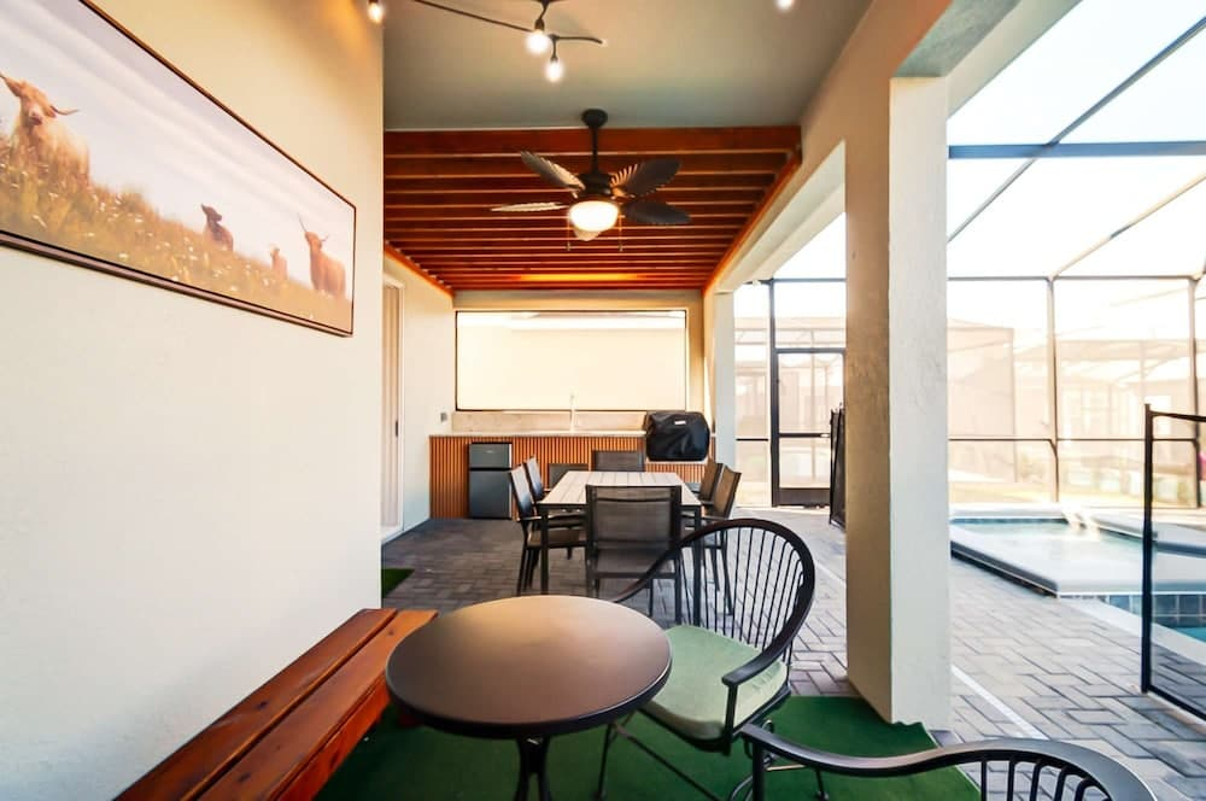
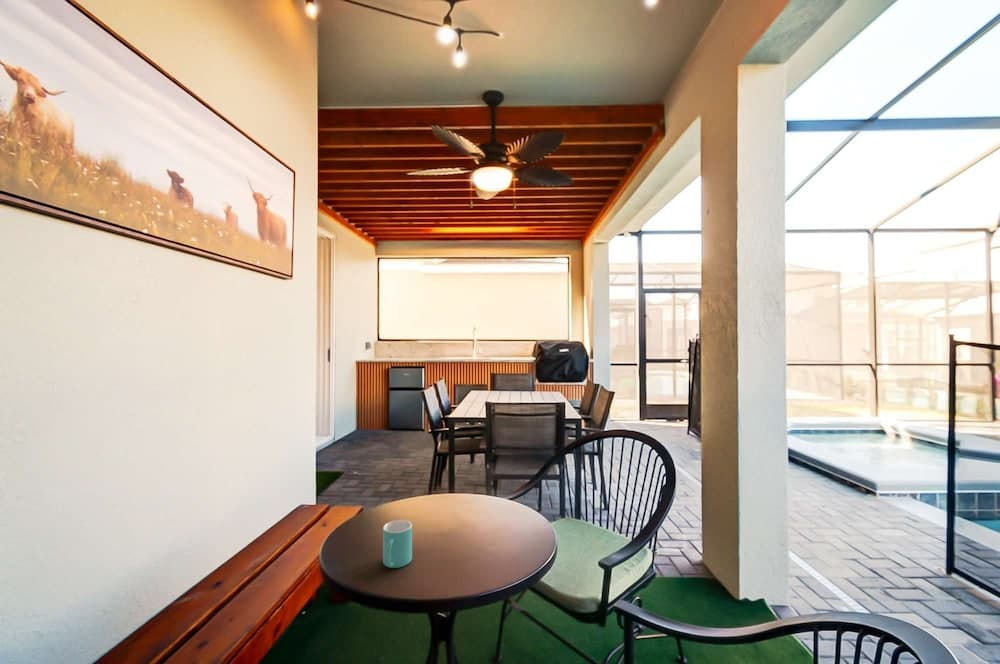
+ mug [382,519,413,569]
